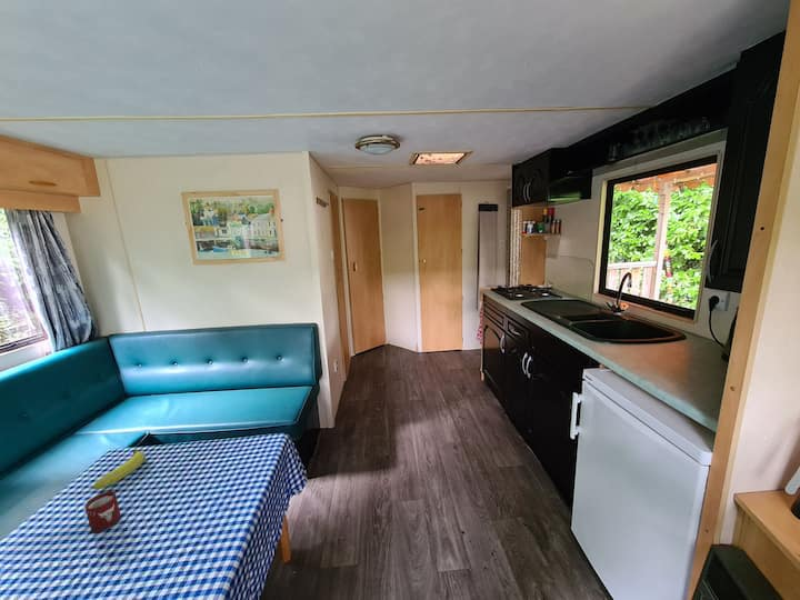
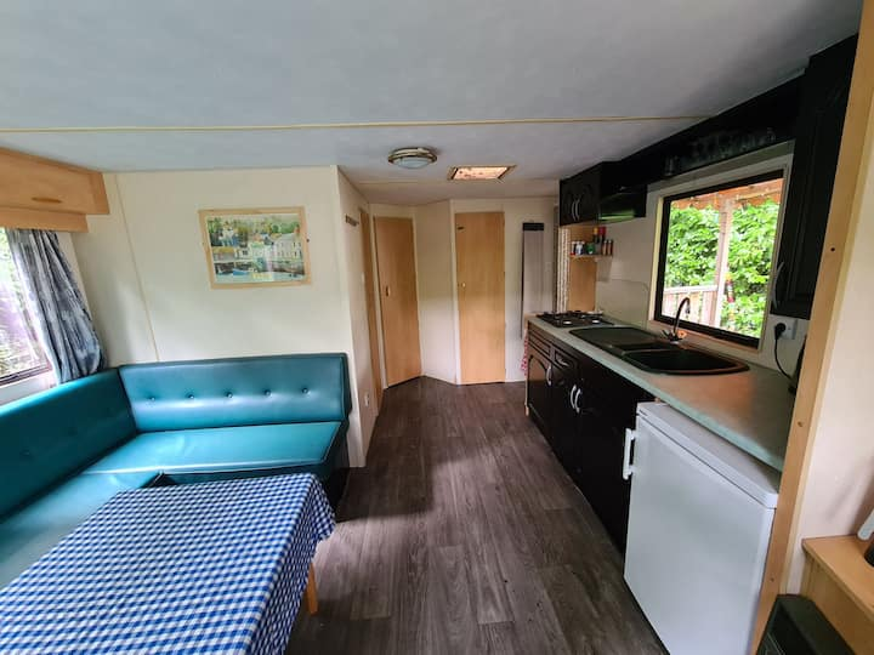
- fruit [90,448,146,491]
- cup [84,490,122,533]
